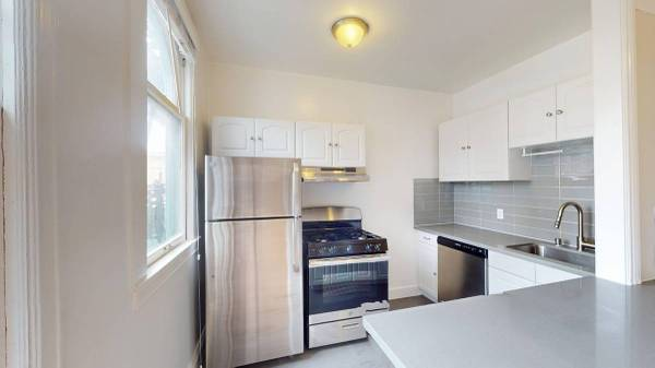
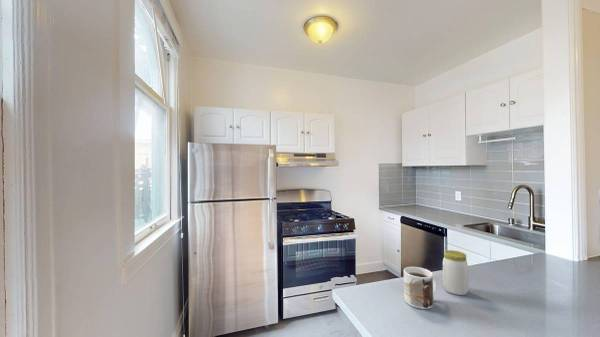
+ jar [442,249,470,296]
+ mug [403,266,438,310]
